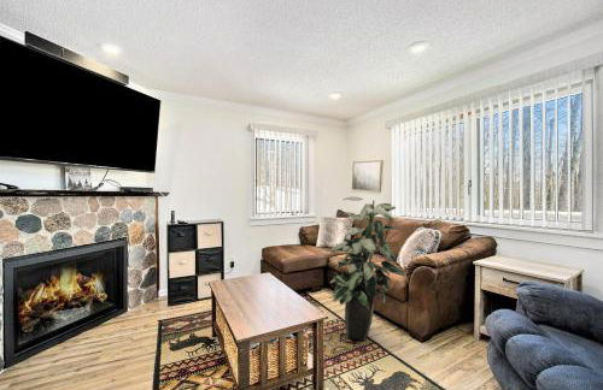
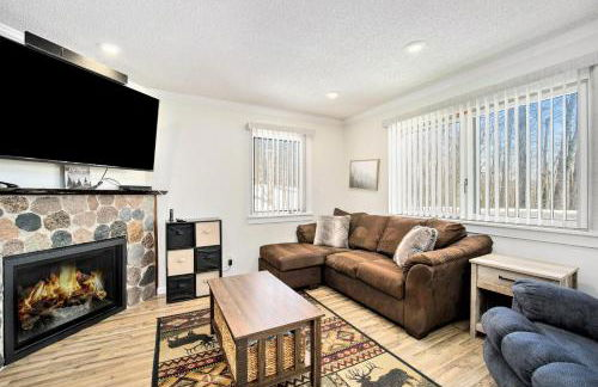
- indoor plant [329,195,406,342]
